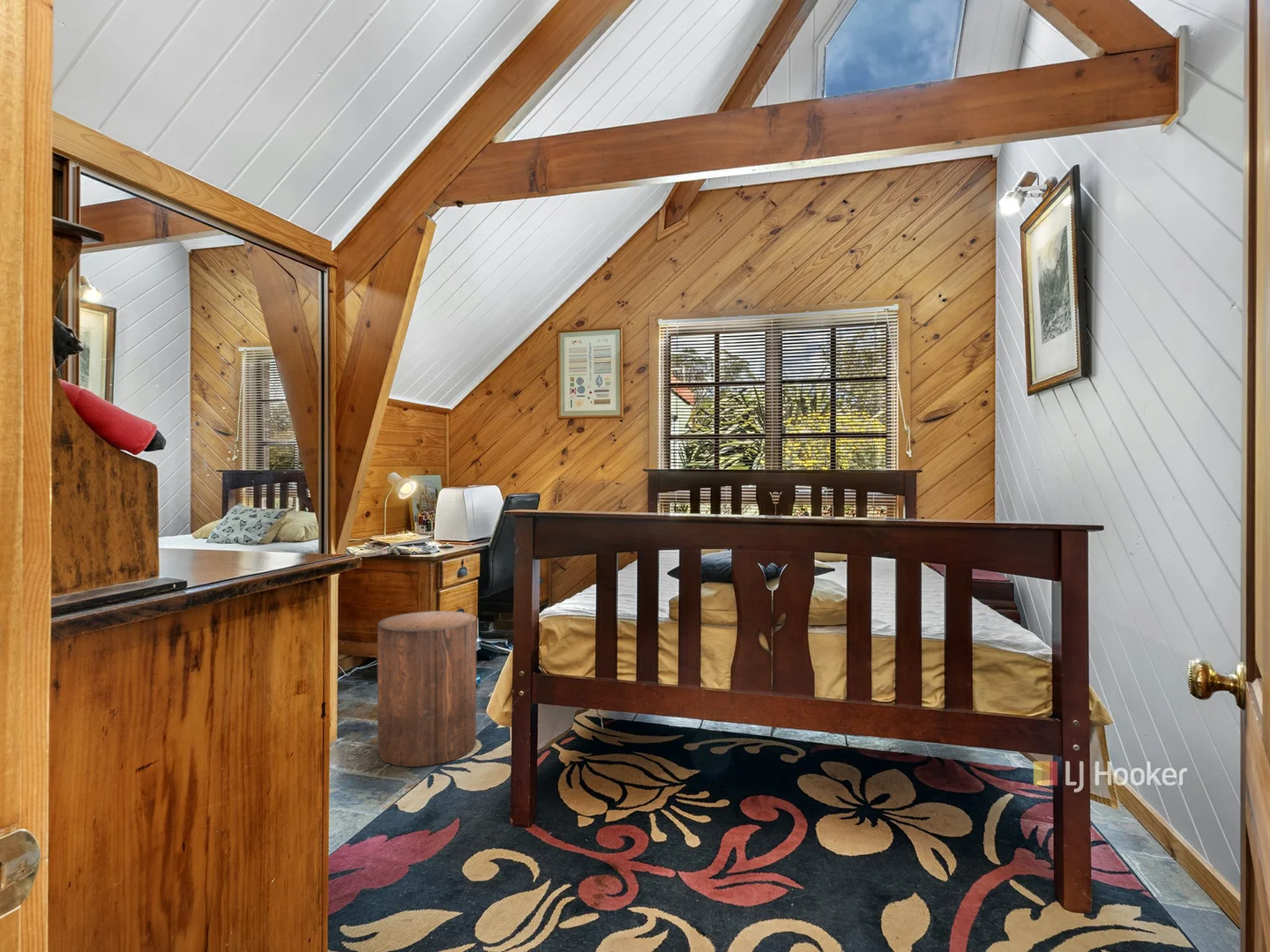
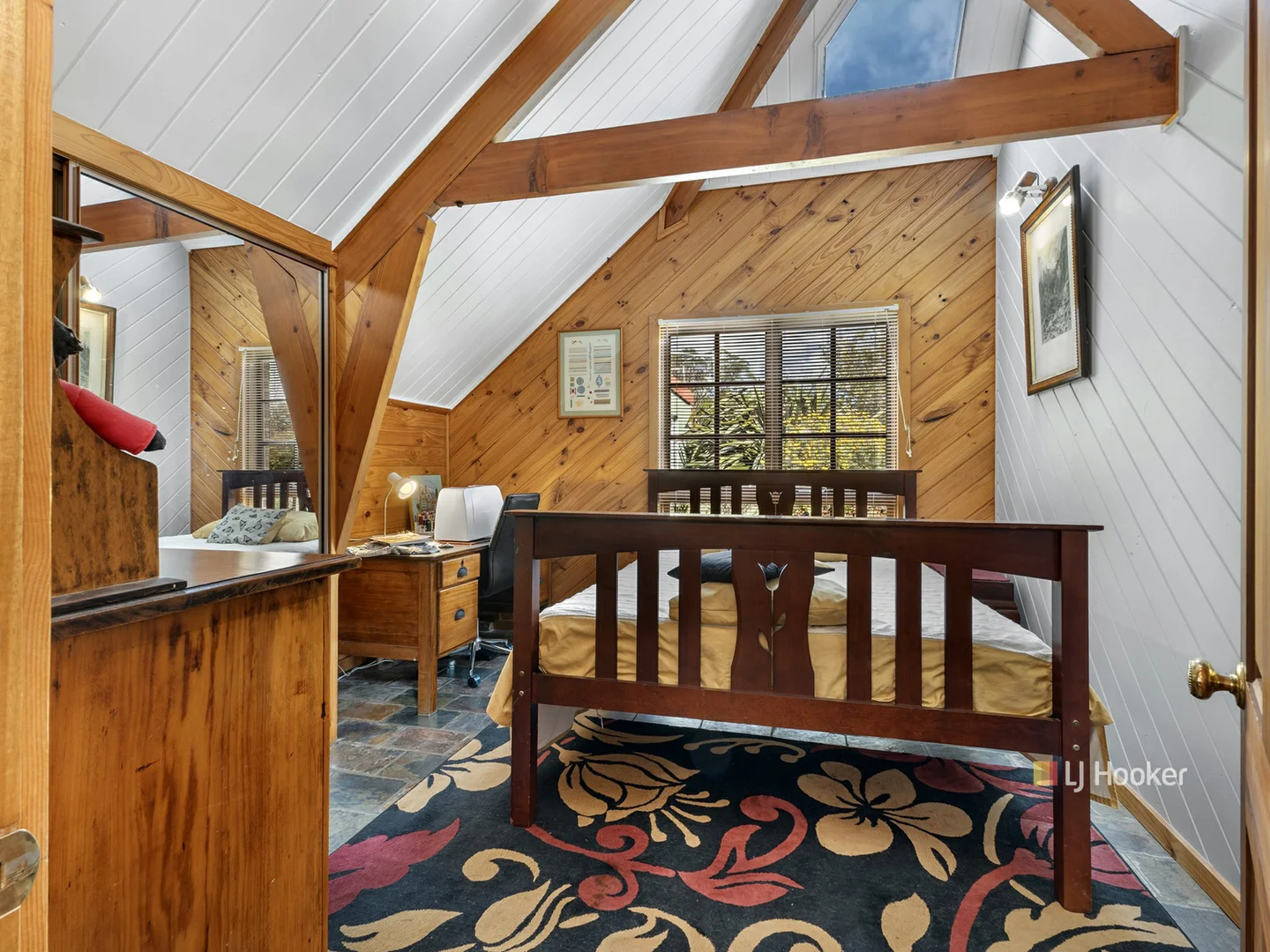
- stool [377,610,477,768]
